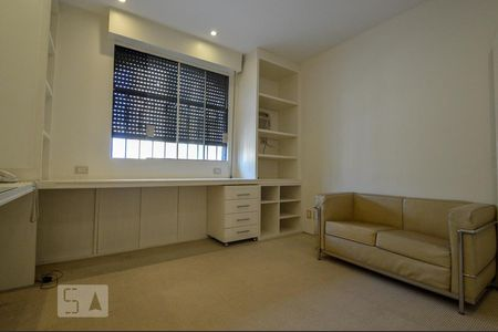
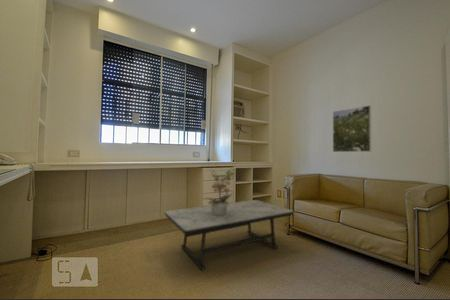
+ coffee table [163,199,295,272]
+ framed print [332,104,372,153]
+ potted plant [201,168,238,215]
